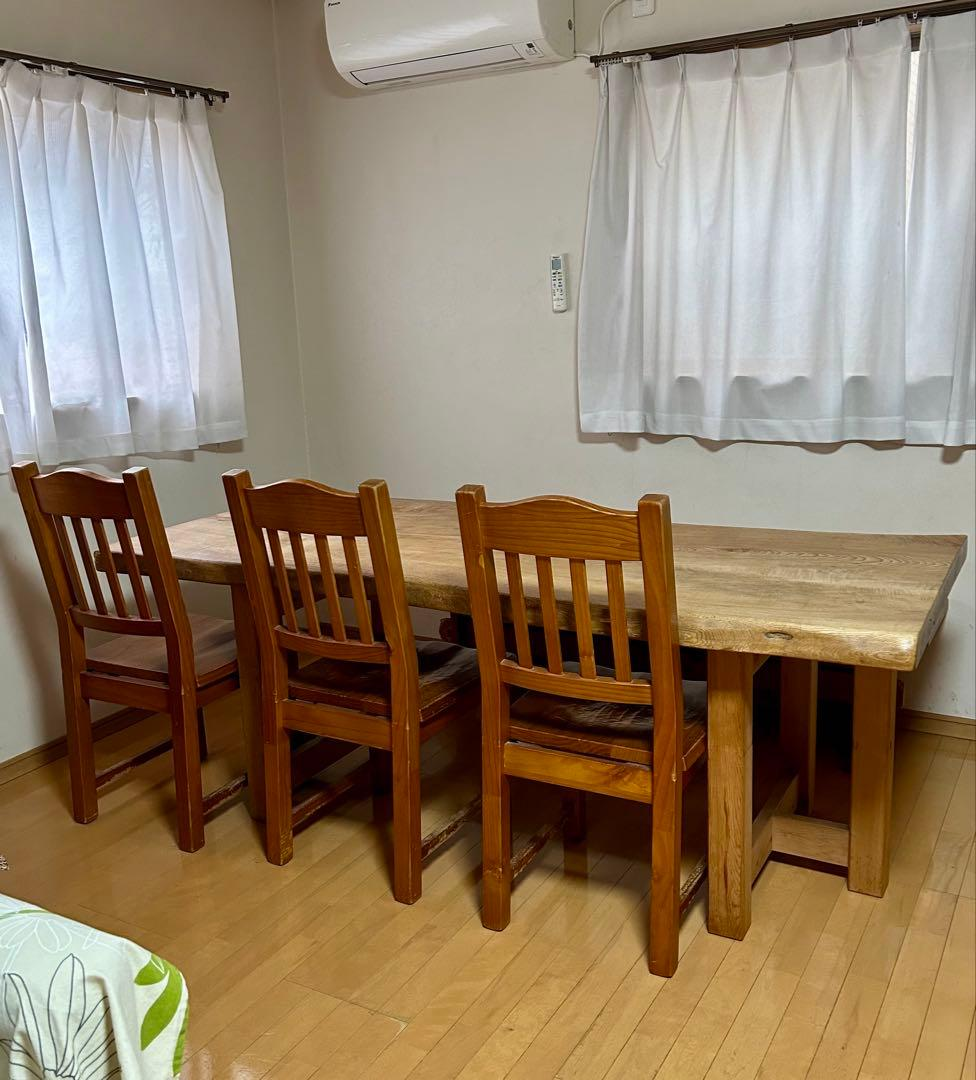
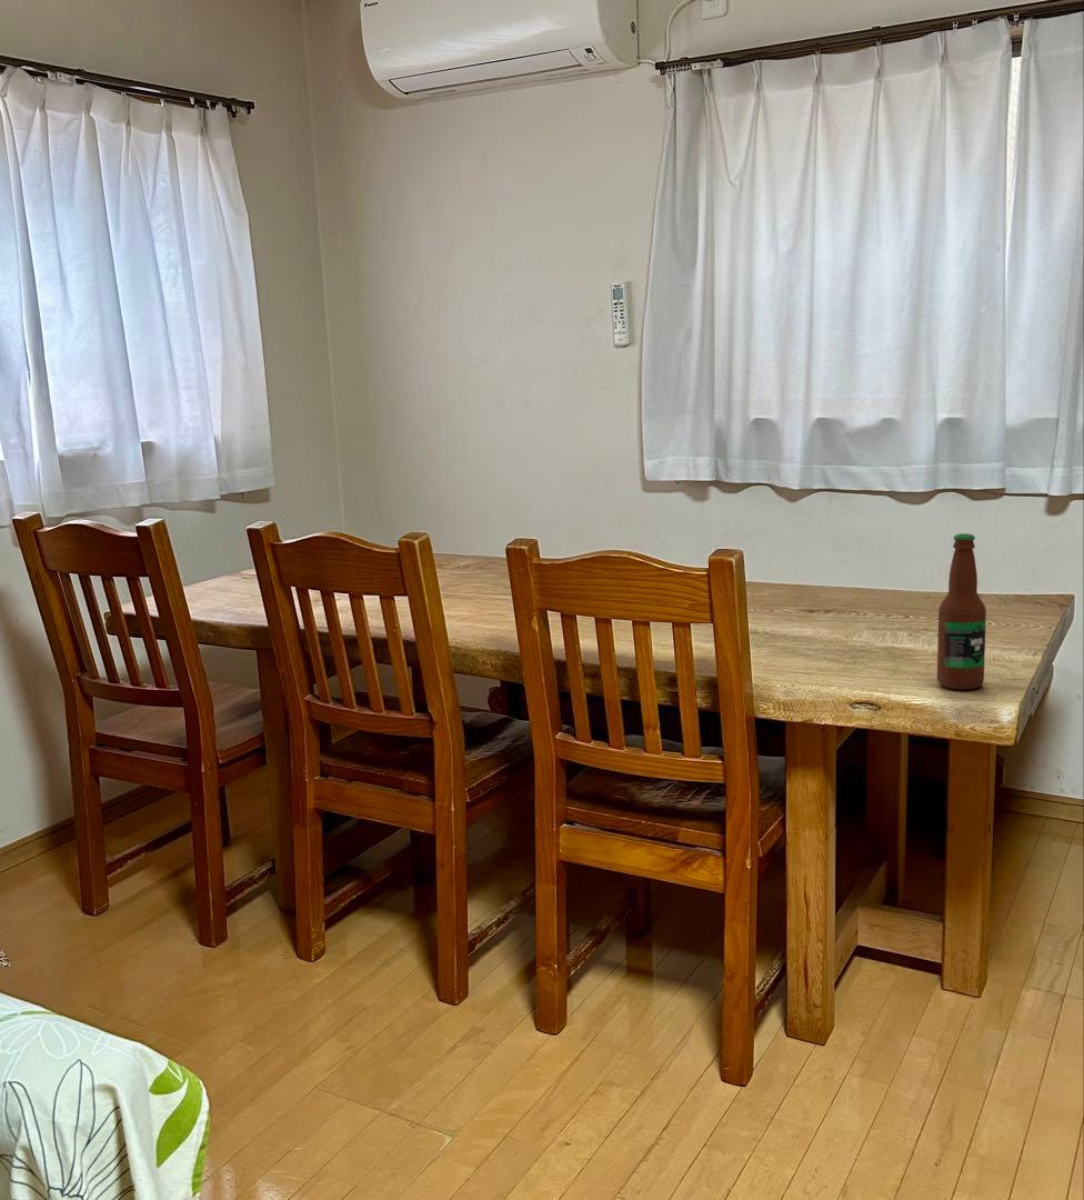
+ bottle [936,532,987,691]
